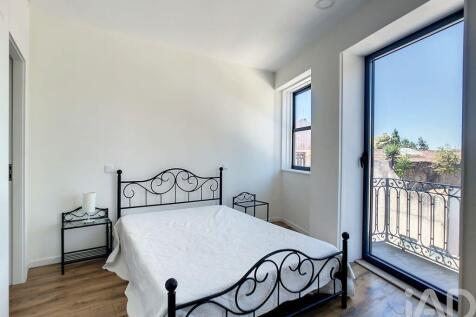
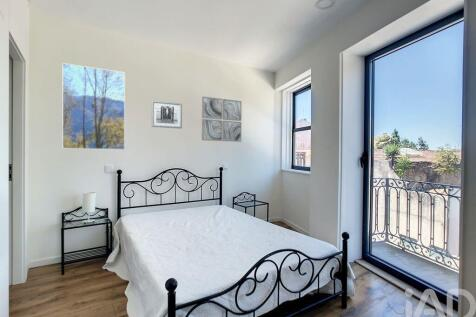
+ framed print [62,62,126,151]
+ wall art [151,99,183,130]
+ wall art [201,95,243,143]
